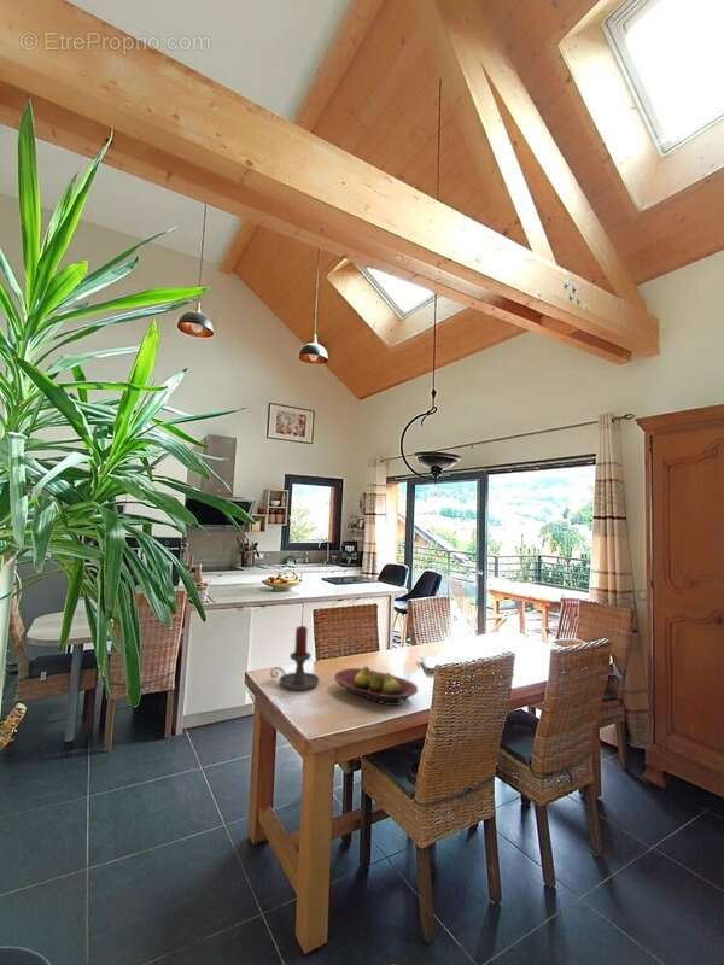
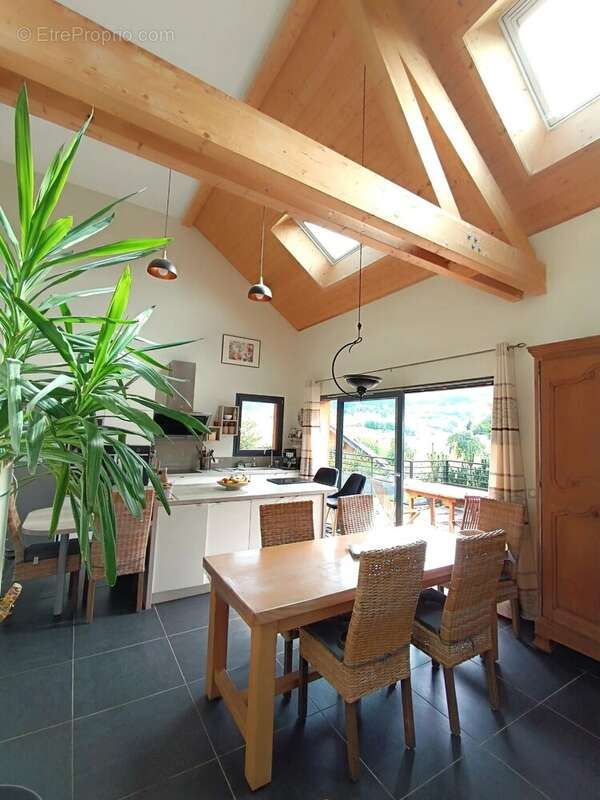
- candle holder [269,625,321,691]
- fruit bowl [333,665,419,707]
